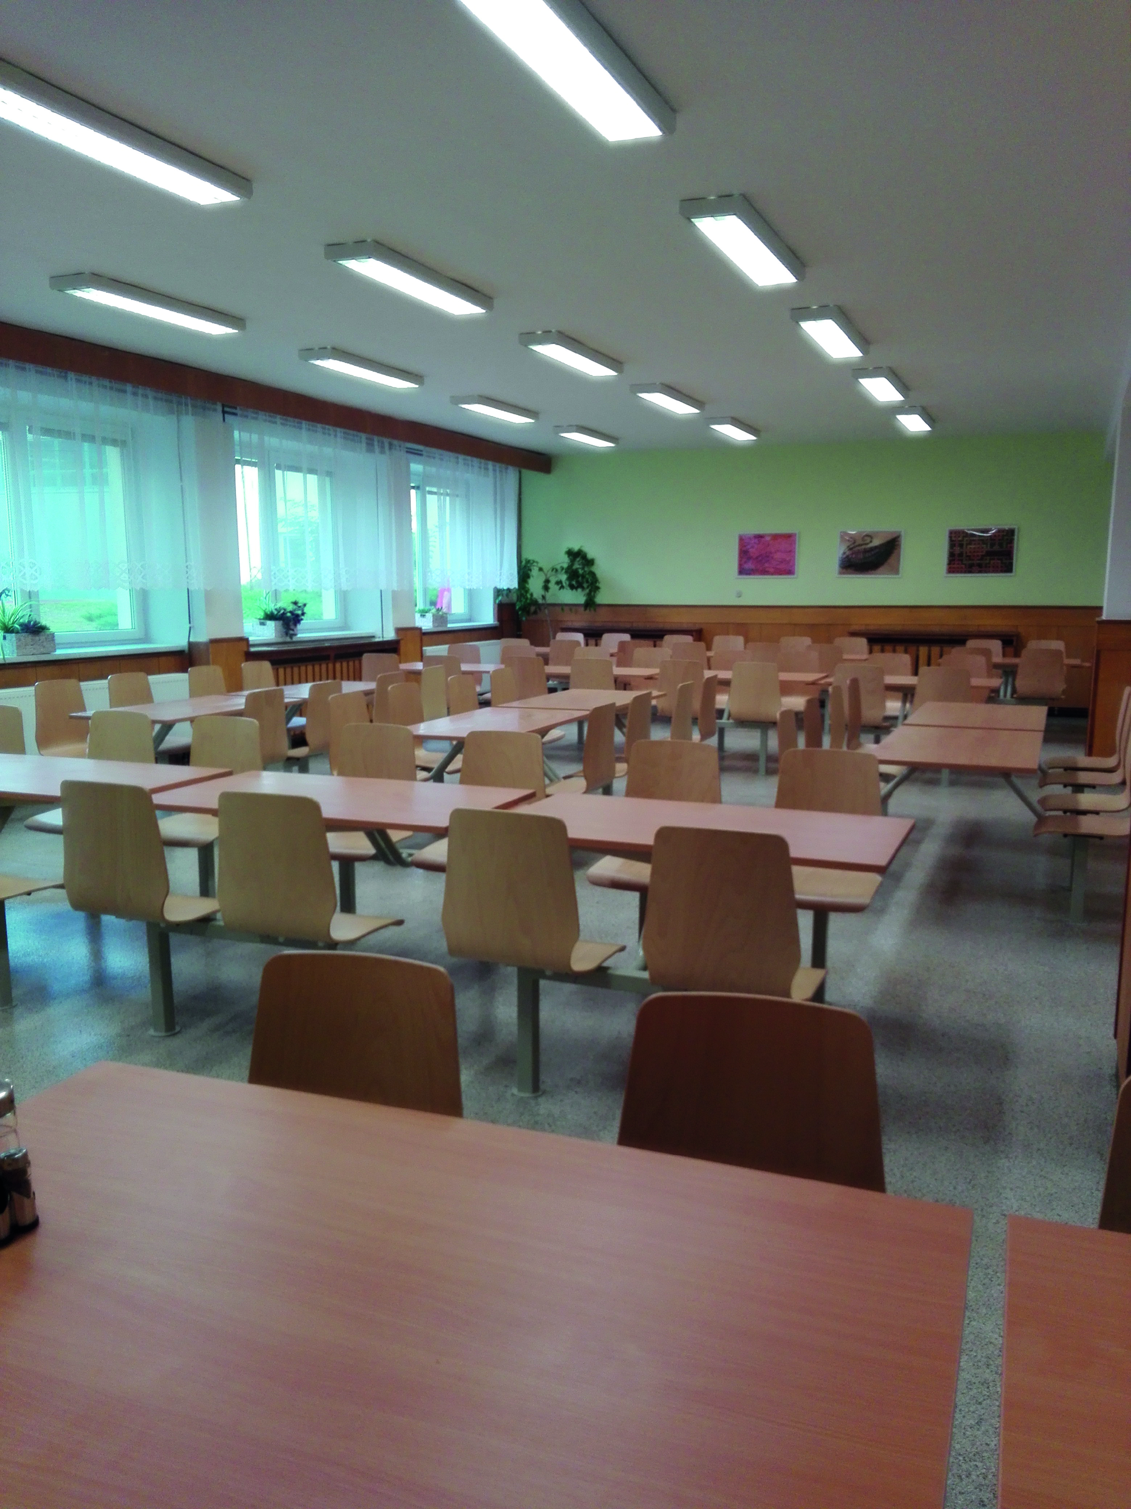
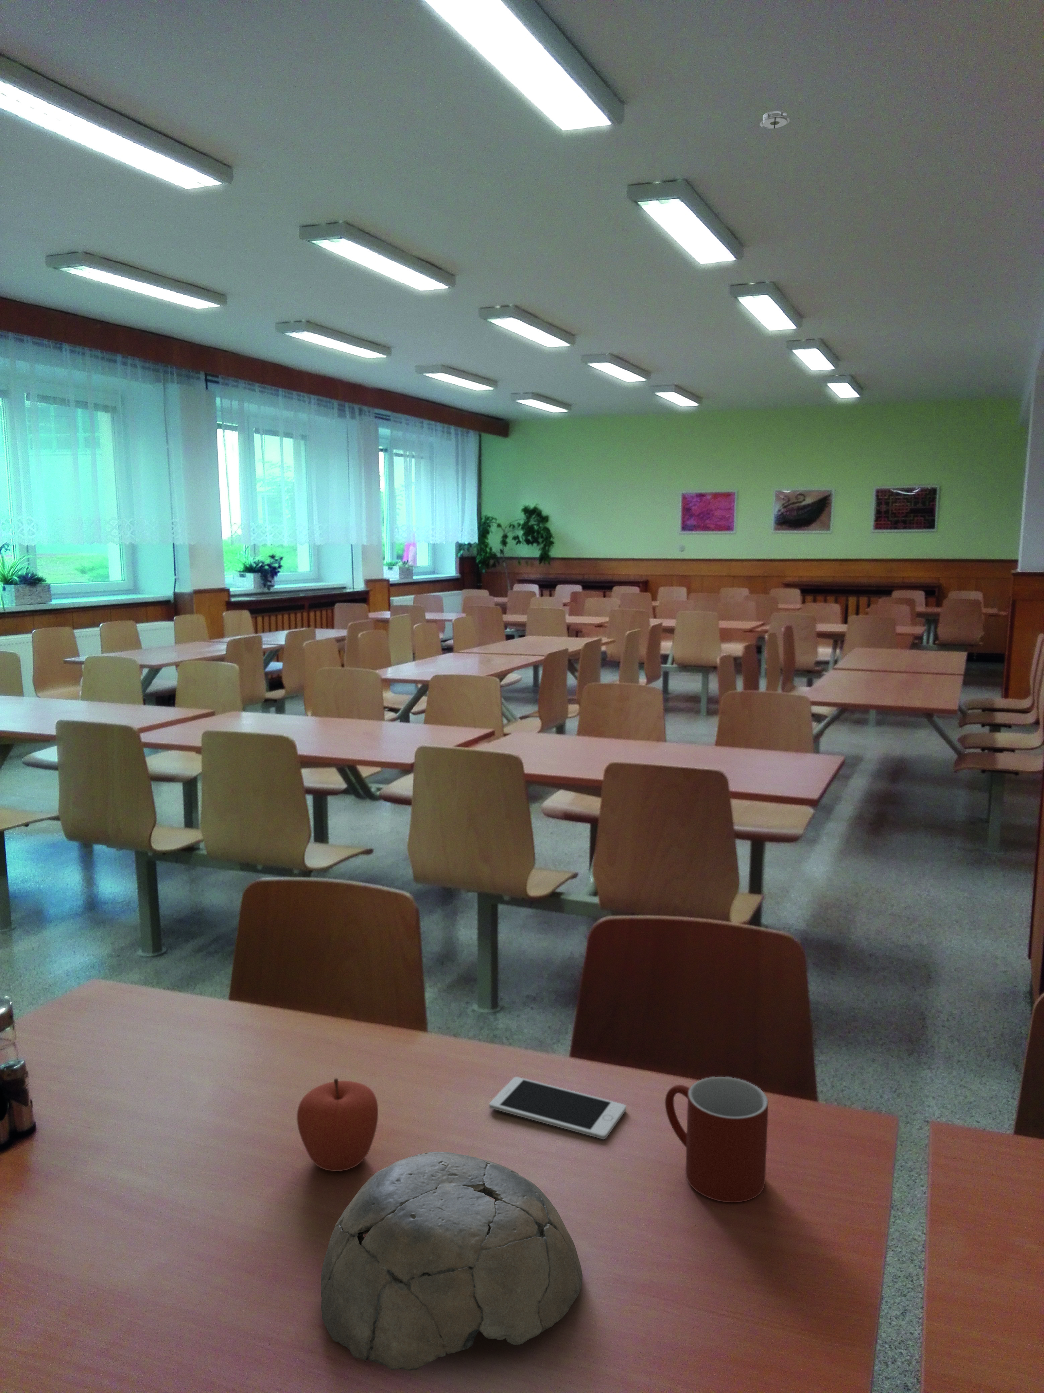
+ fruit [297,1078,378,1171]
+ cell phone [489,1077,626,1140]
+ smoke detector [758,110,791,131]
+ mug [665,1076,769,1203]
+ bowl [320,1152,582,1371]
